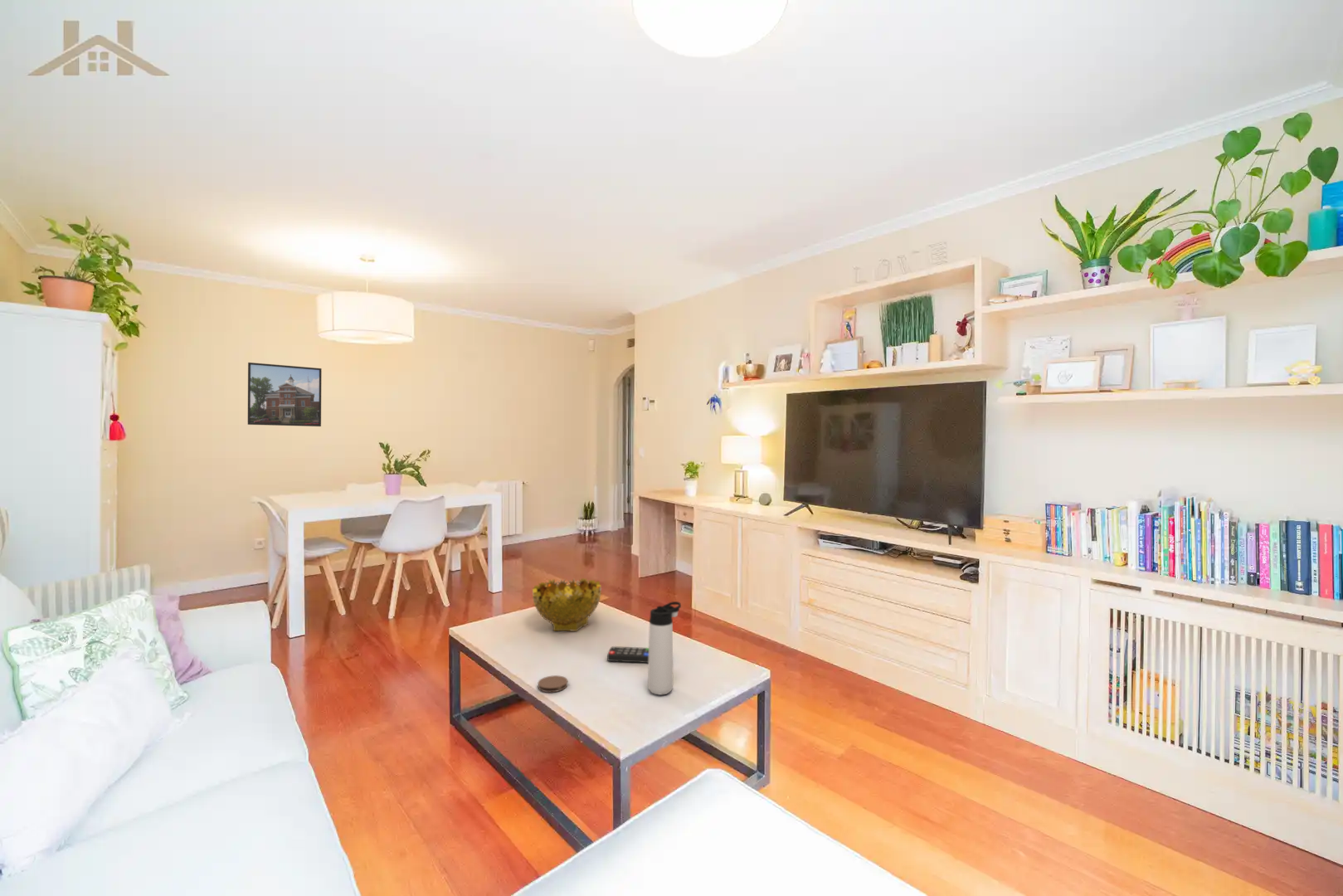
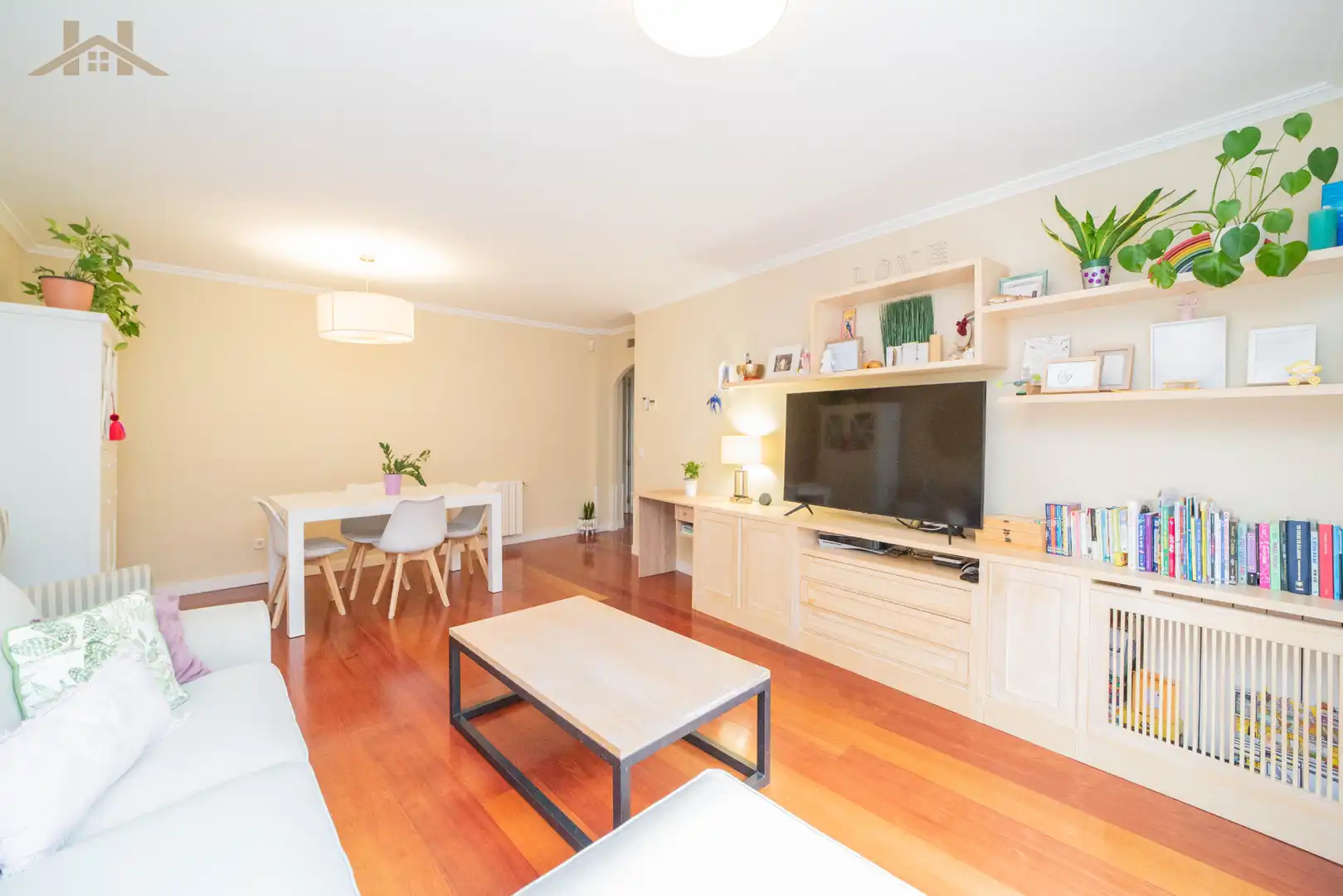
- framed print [247,362,323,427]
- coaster [537,674,568,693]
- remote control [606,645,649,664]
- thermos bottle [647,601,682,695]
- decorative bowl [532,577,602,632]
